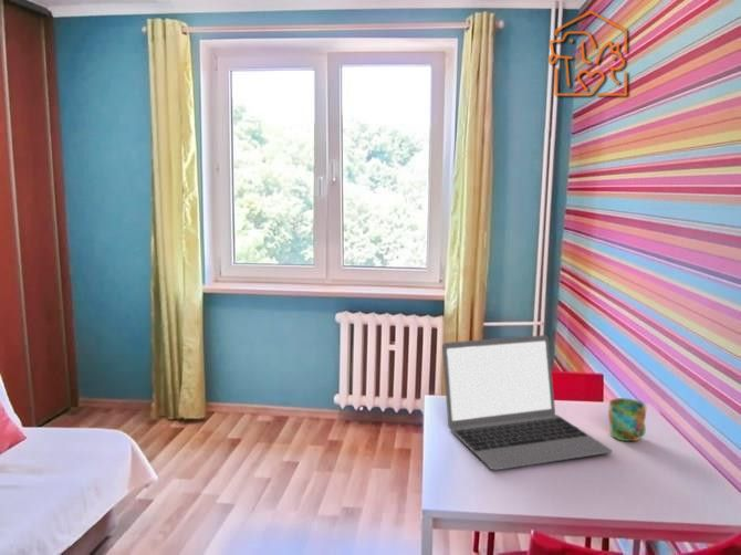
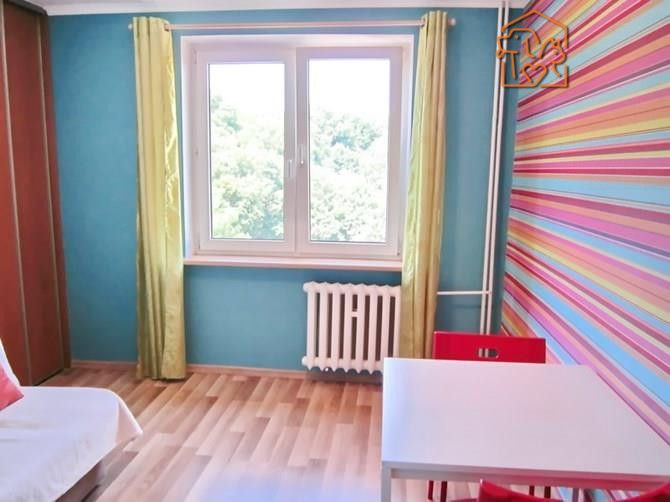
- mug [607,397,647,442]
- laptop [441,334,613,471]
